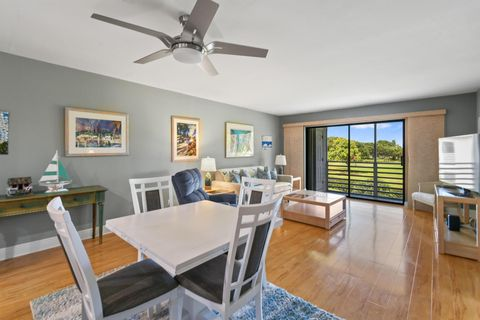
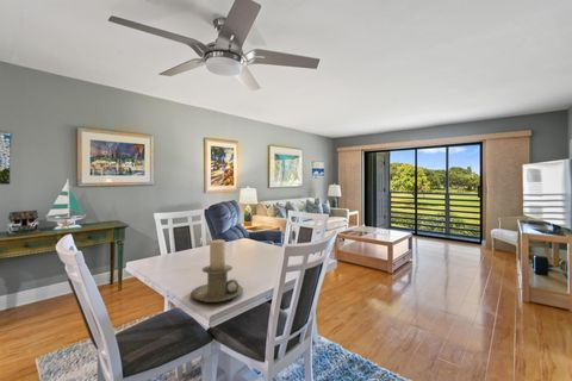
+ candle holder [189,239,244,304]
